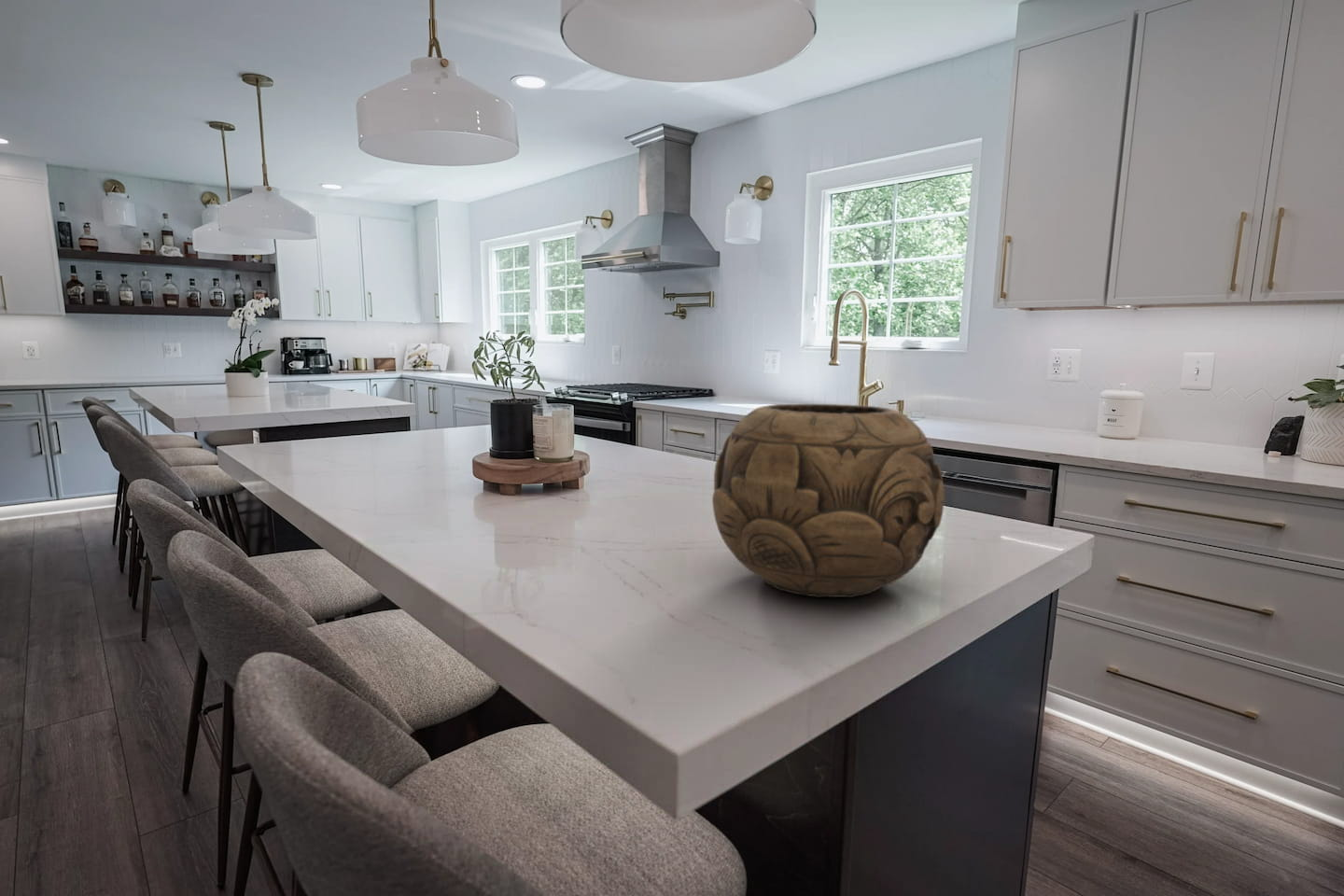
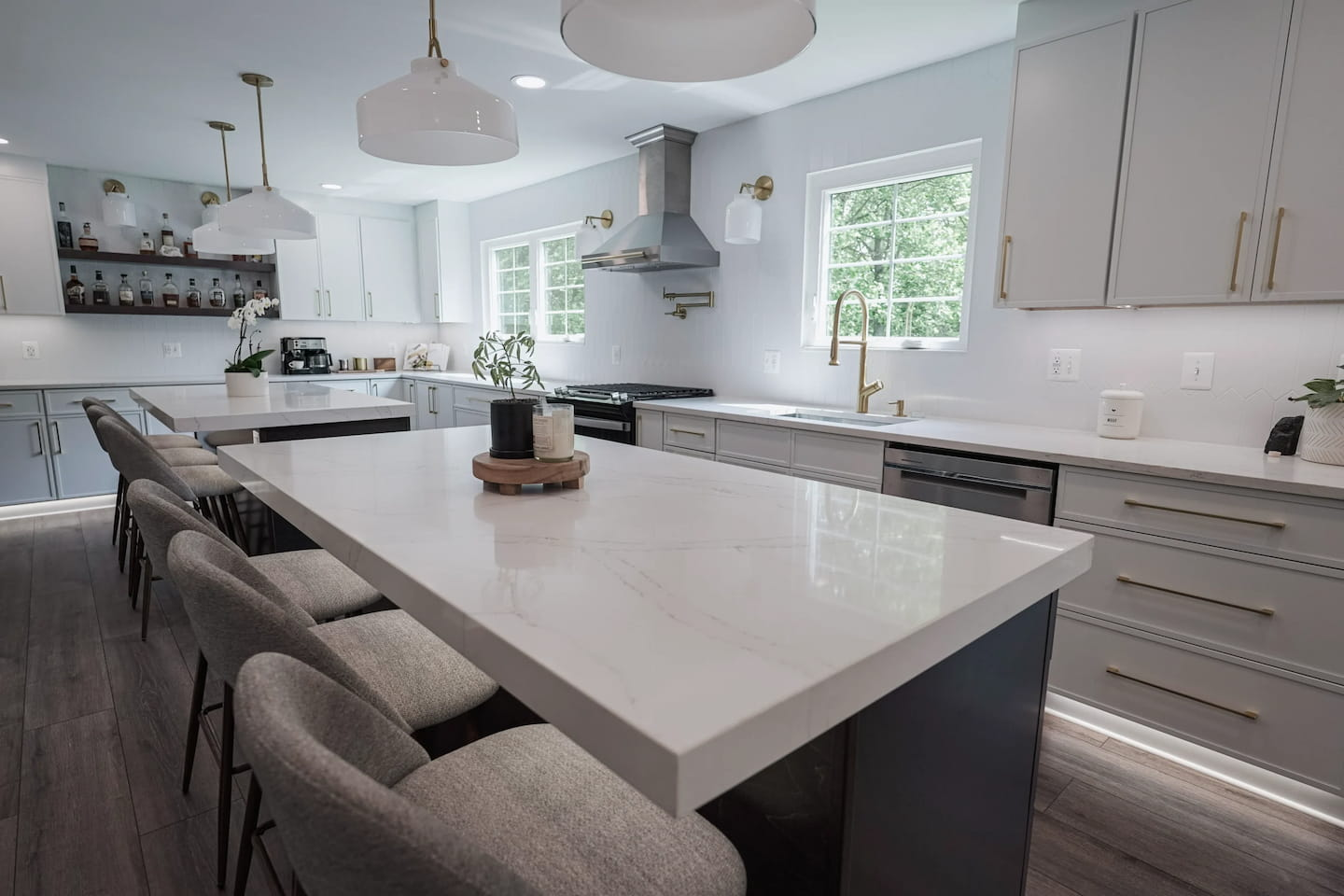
- decorative bowl [711,403,945,598]
